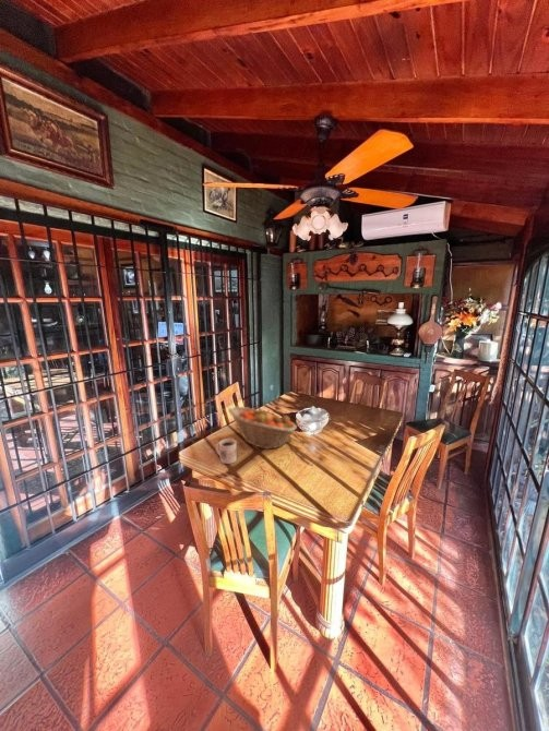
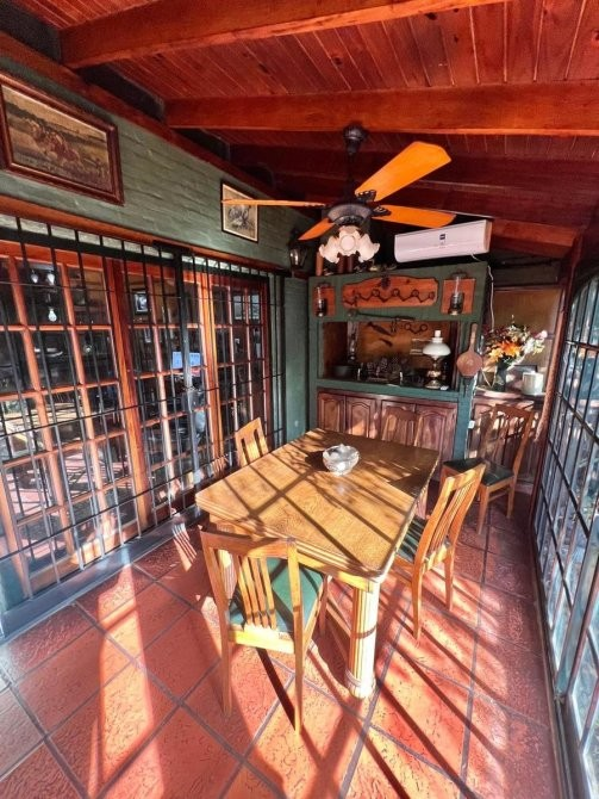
- mug [215,438,238,465]
- fruit basket [227,406,298,451]
